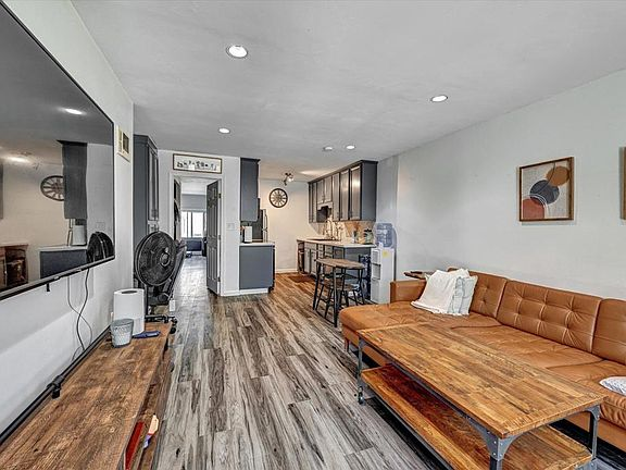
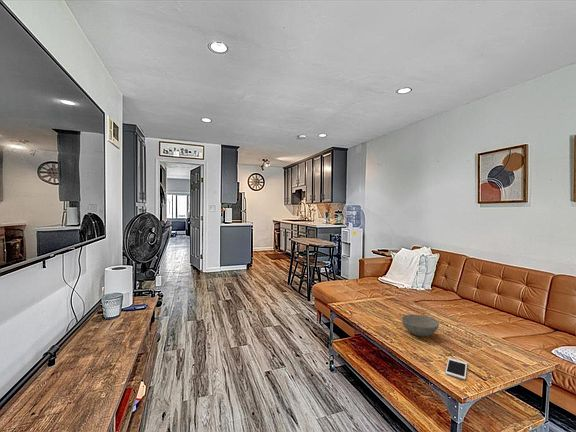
+ cell phone [444,357,468,381]
+ bowl [401,313,440,337]
